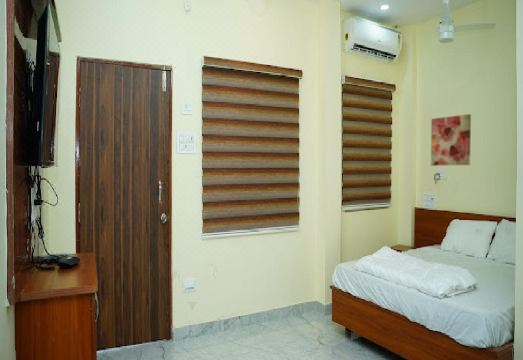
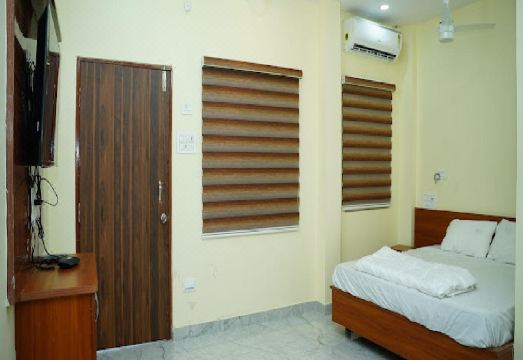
- wall art [430,113,472,167]
